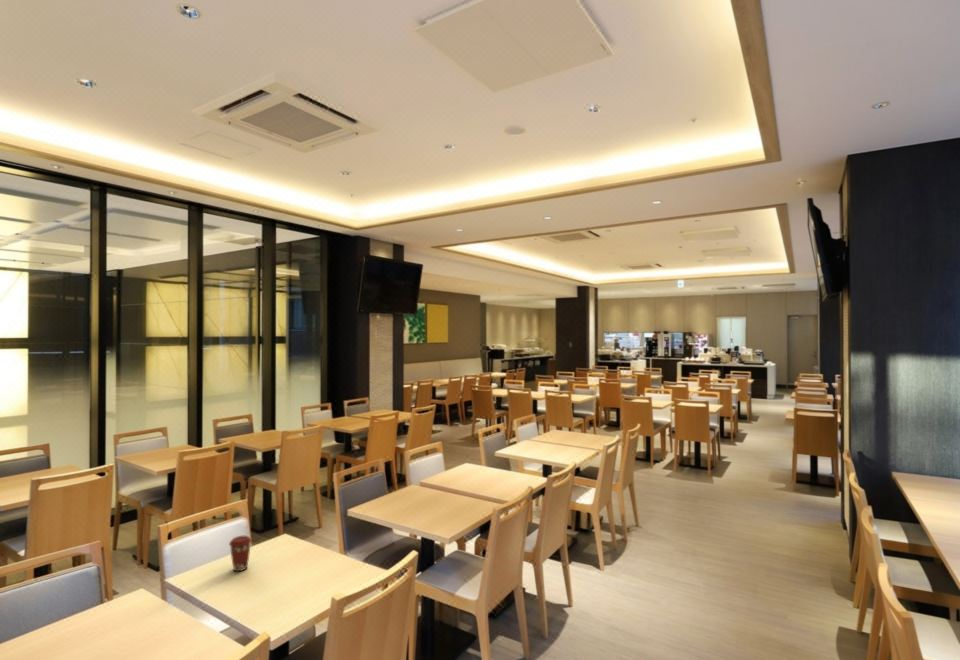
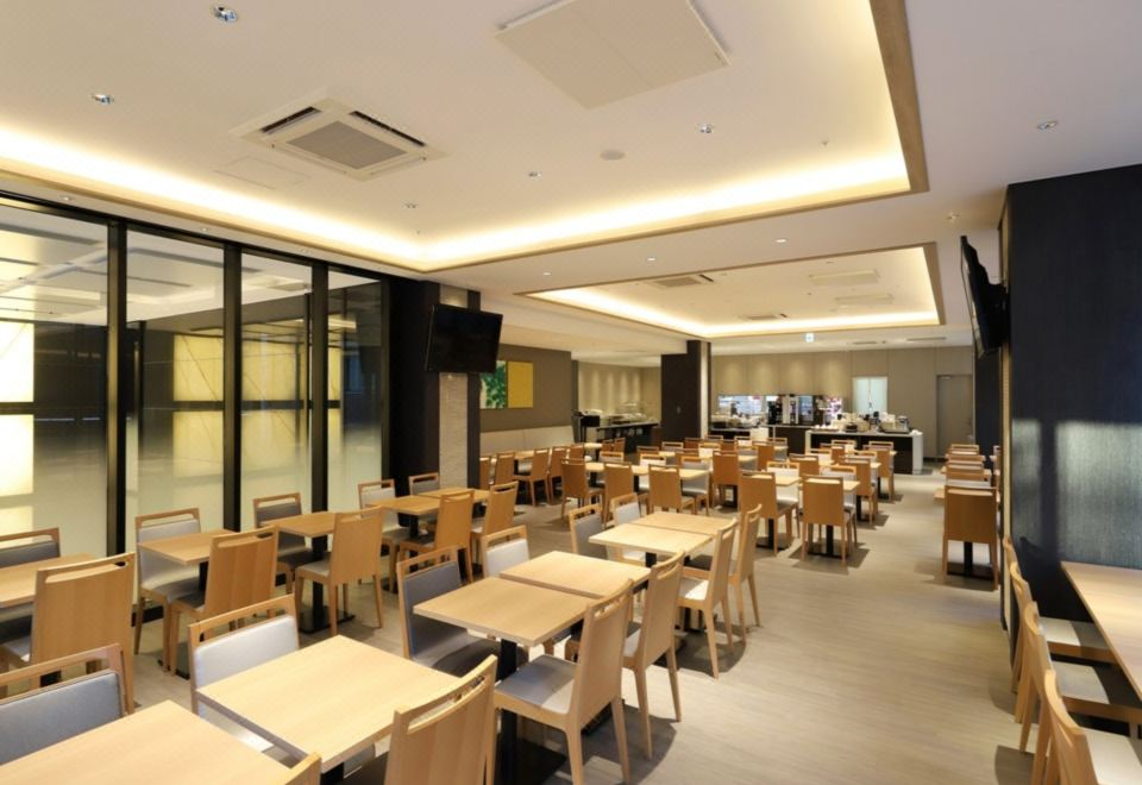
- coffee cup [228,535,253,572]
